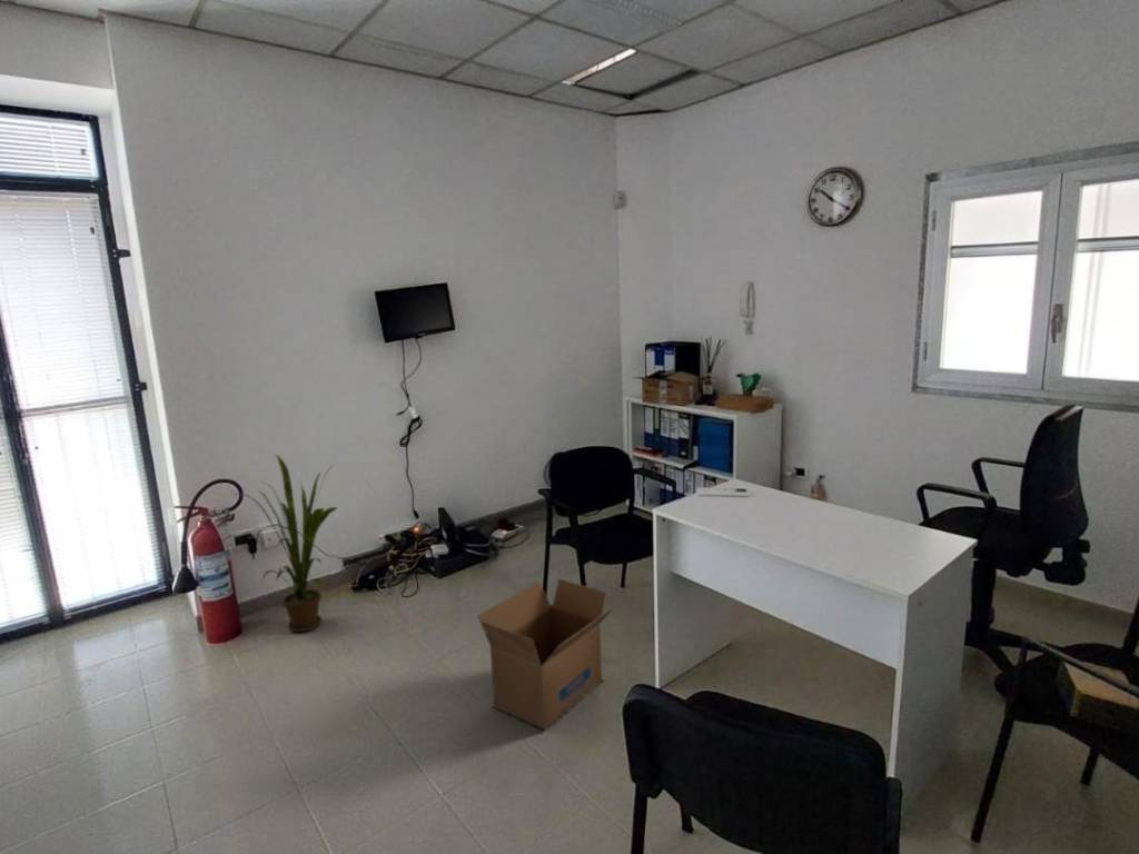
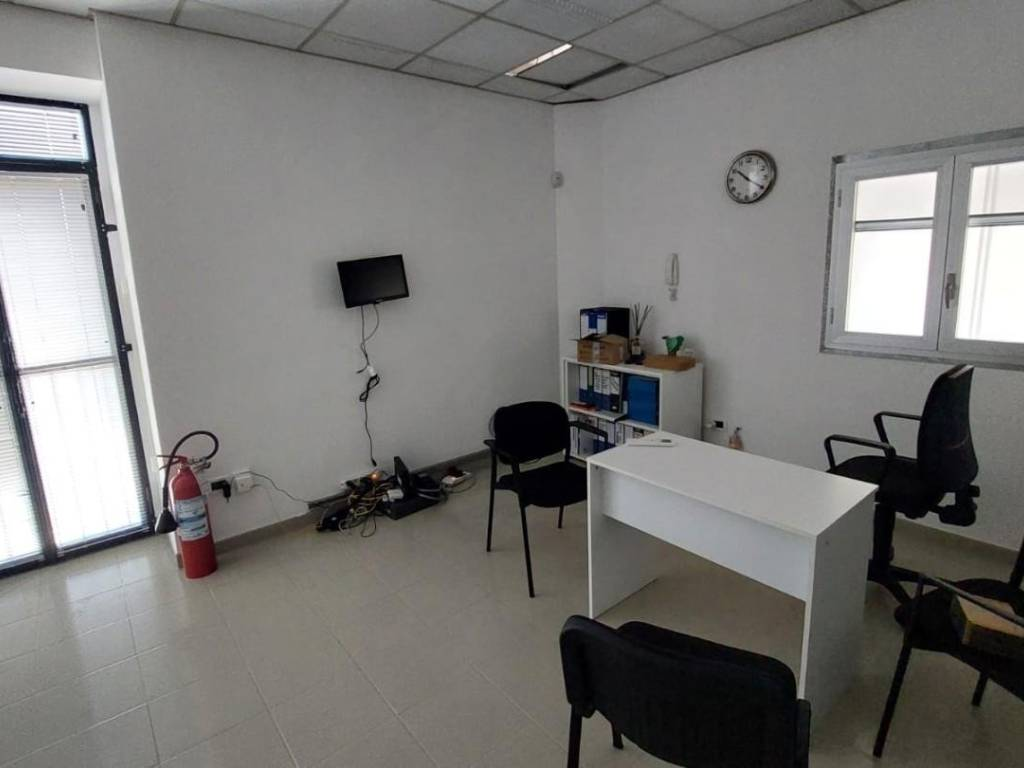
- house plant [228,454,339,633]
- cardboard box [477,577,615,731]
